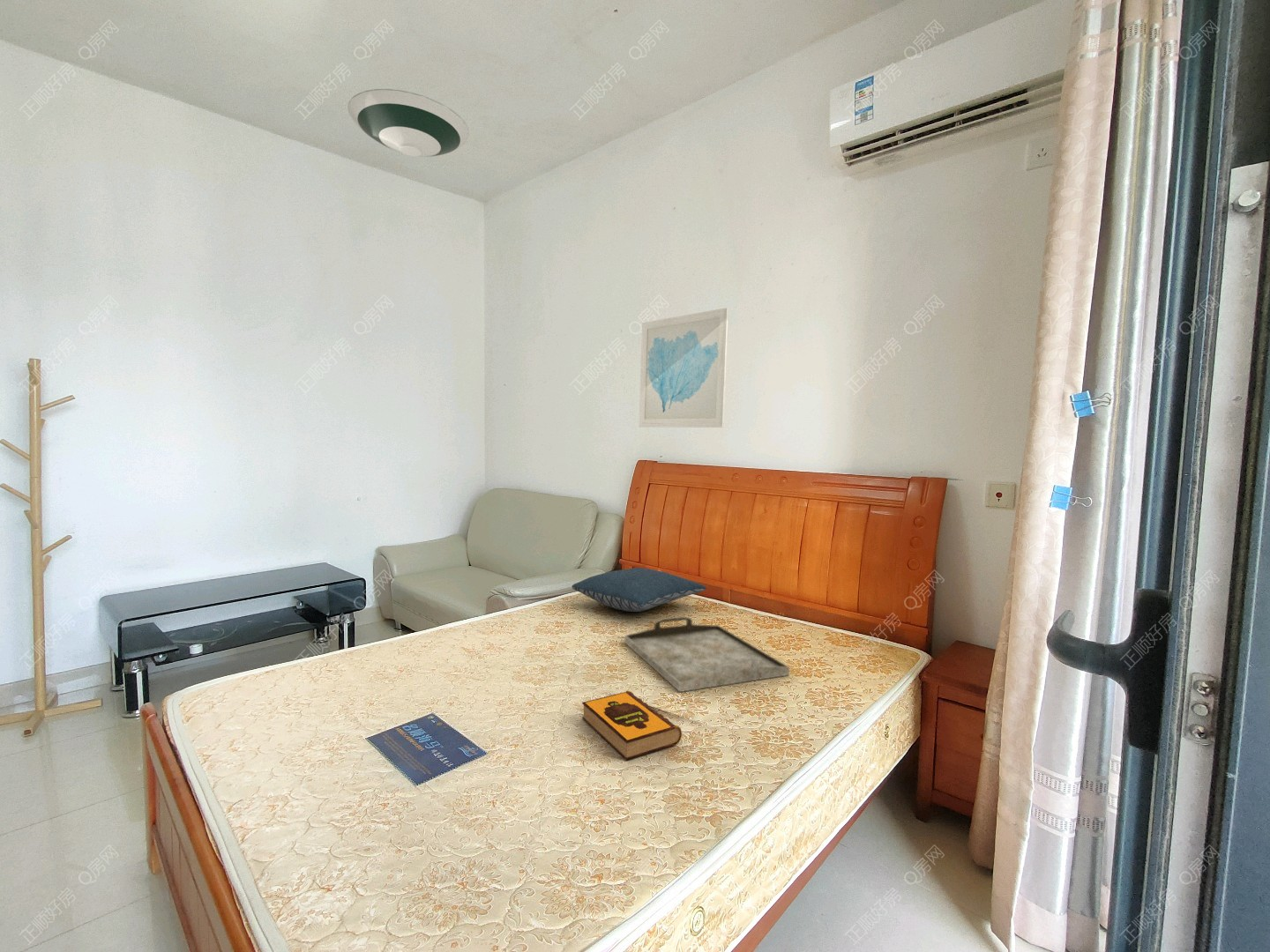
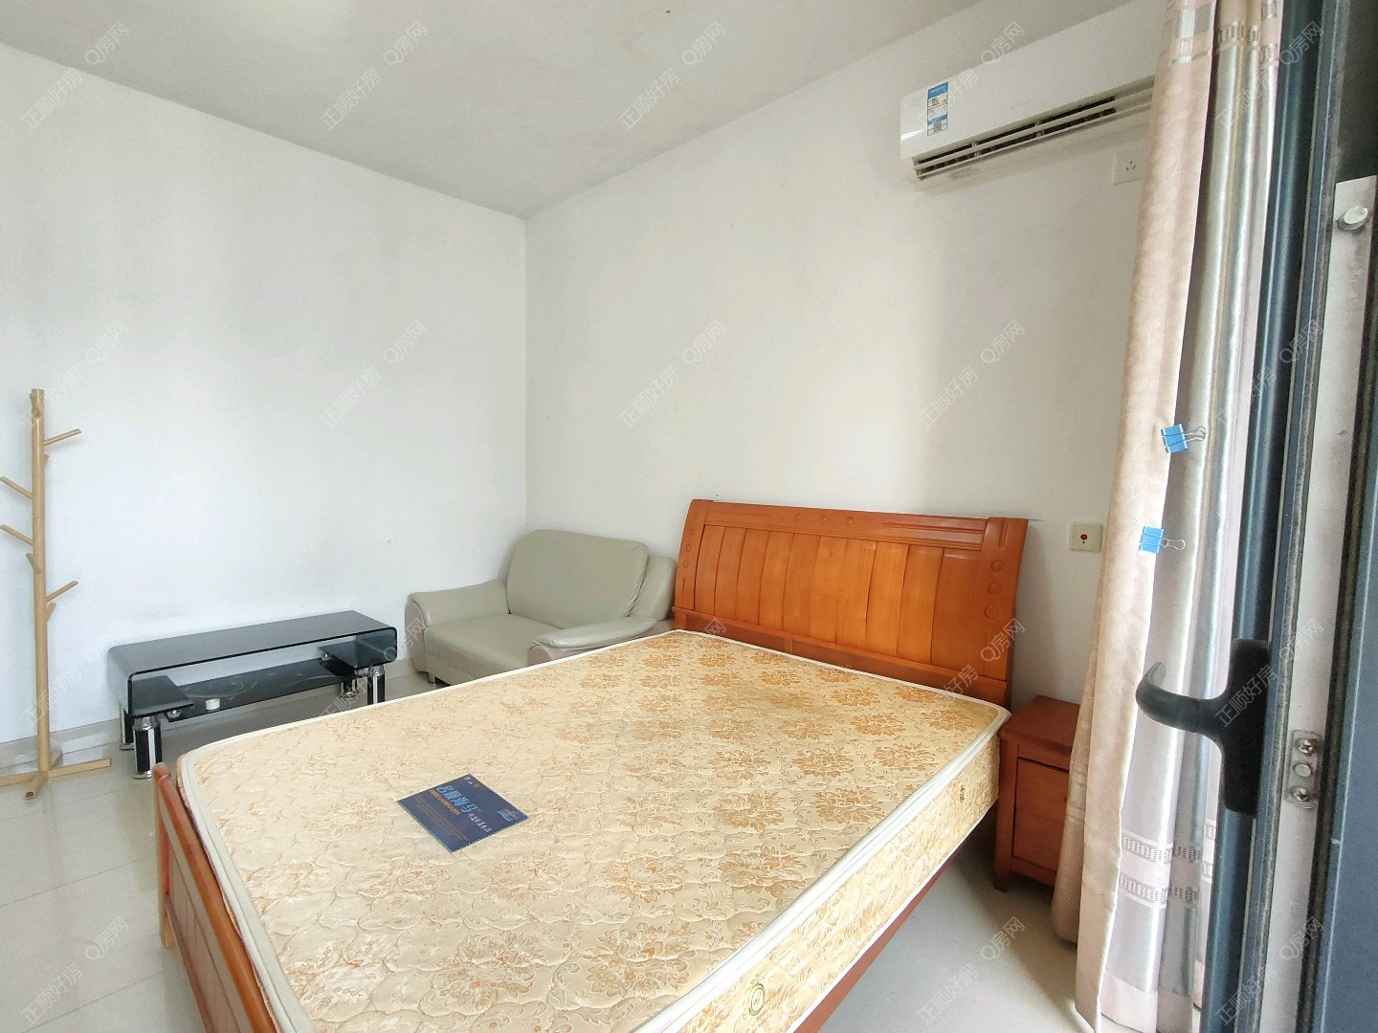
- pillow [571,567,707,613]
- wall art [638,307,729,428]
- hardback book [581,690,683,761]
- serving tray [624,616,790,693]
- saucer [347,88,470,158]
